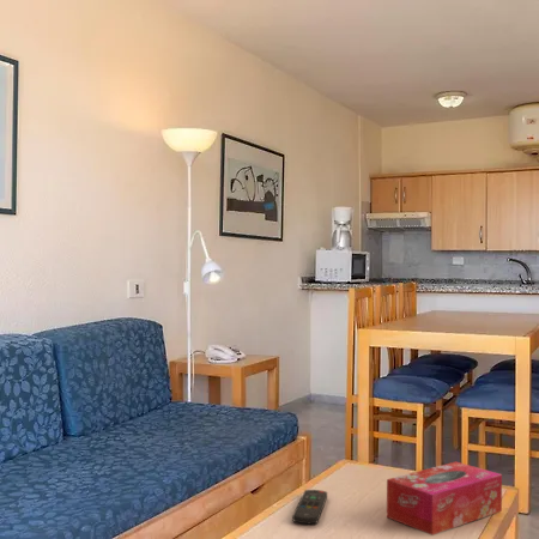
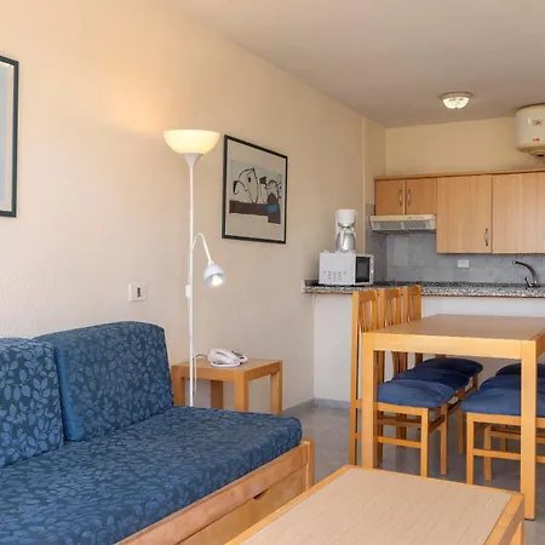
- tissue box [386,461,503,537]
- remote control [291,489,328,525]
